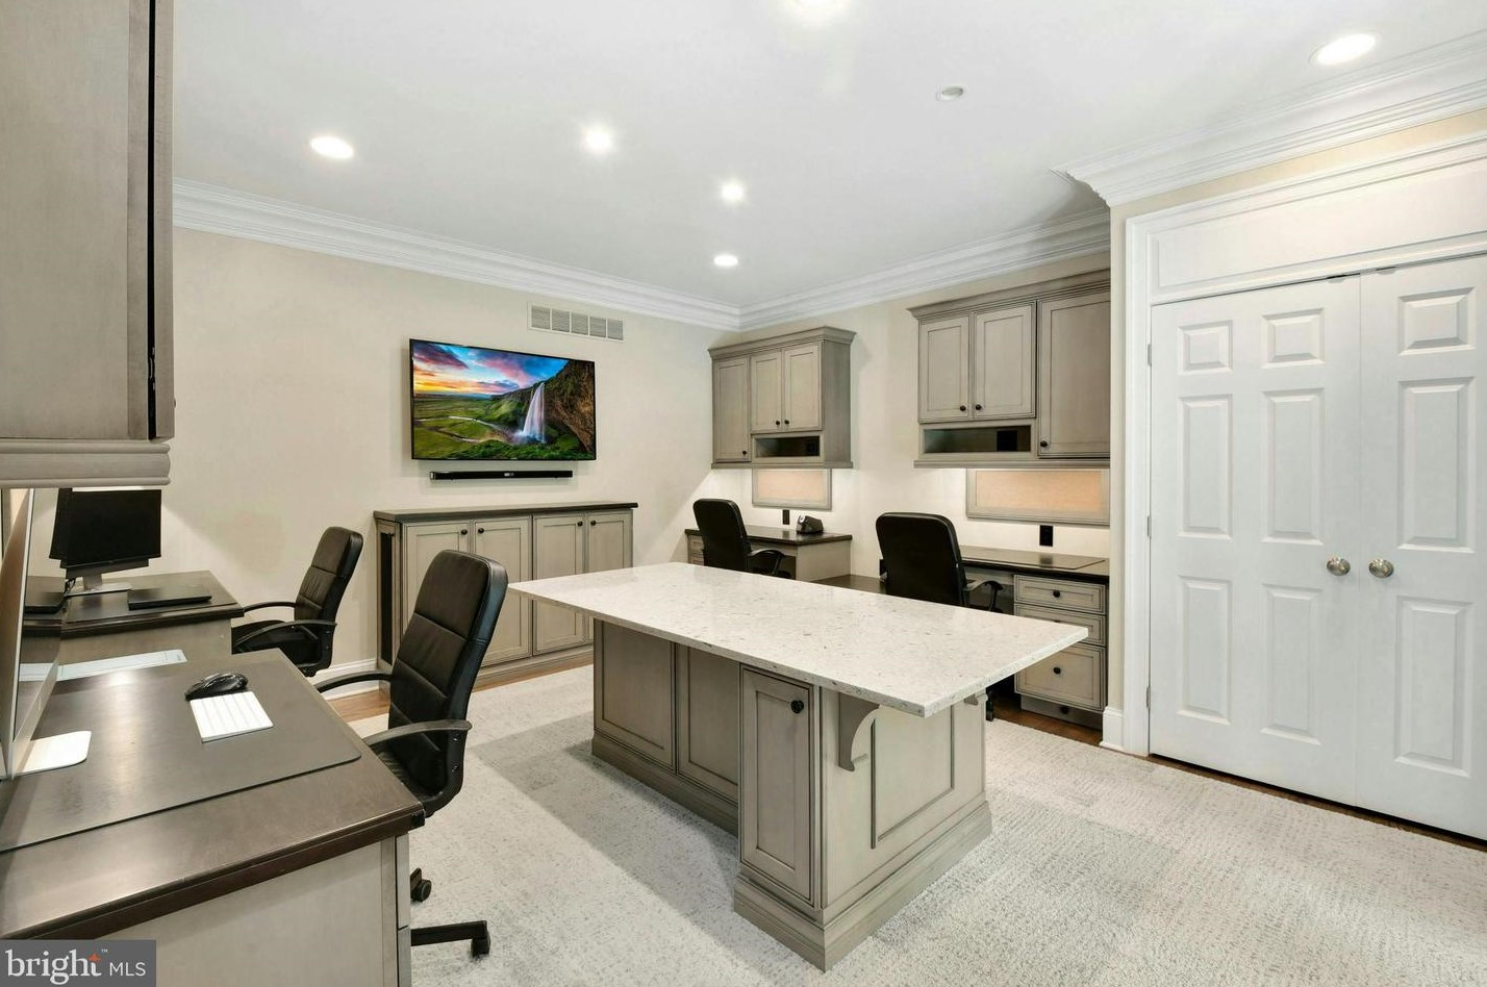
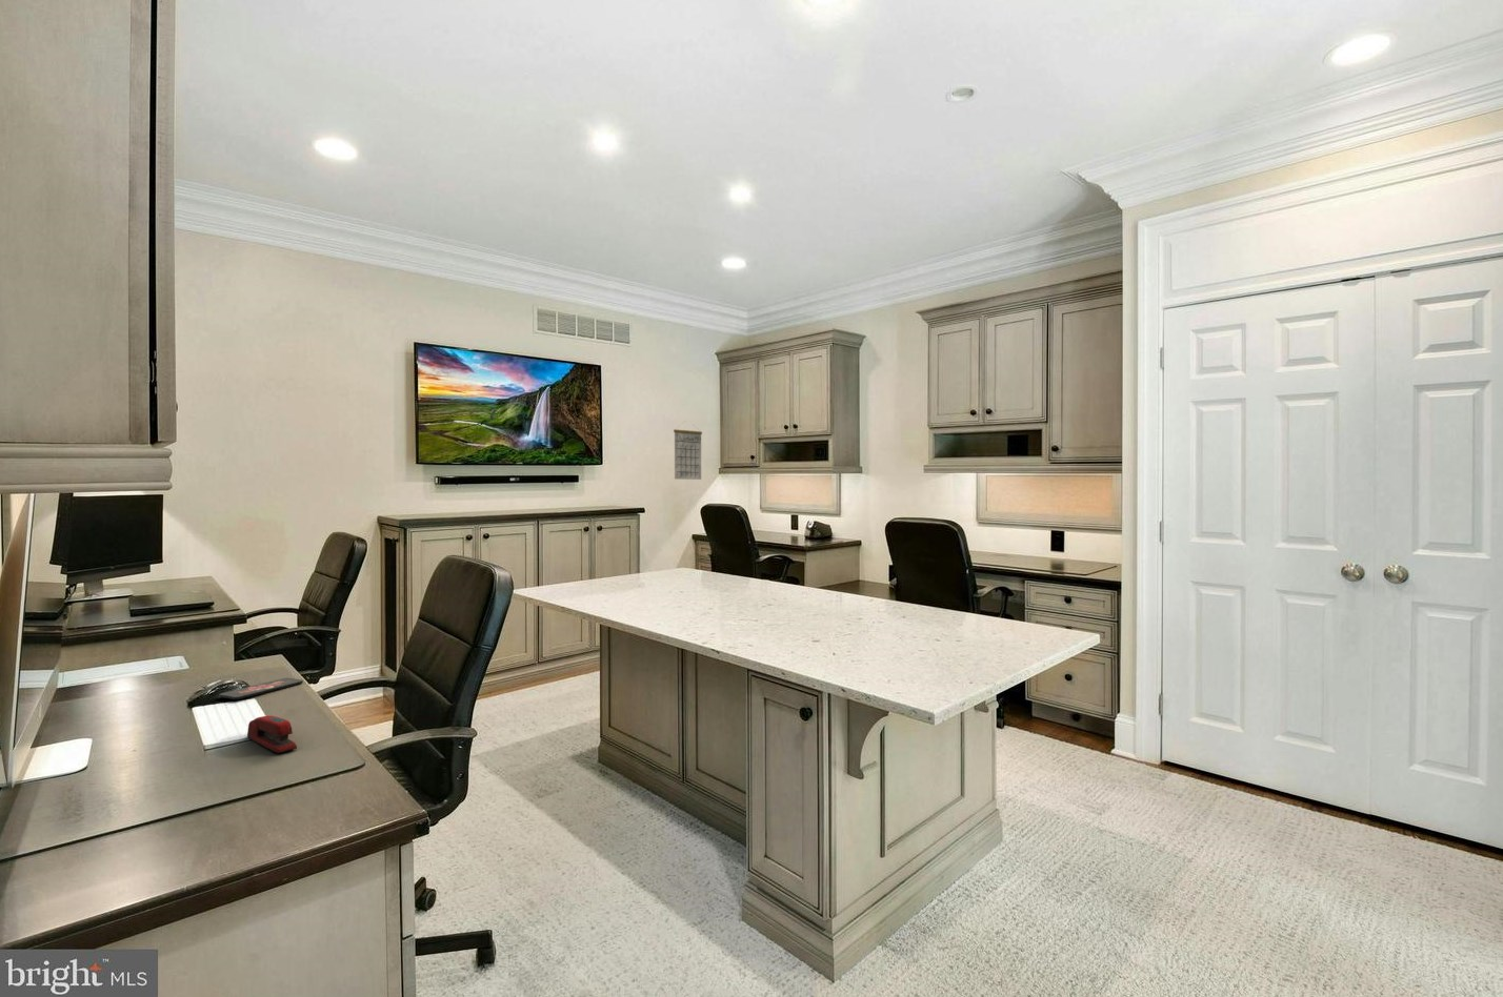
+ calendar [672,421,704,481]
+ smartphone [218,678,304,700]
+ stapler [246,715,298,754]
